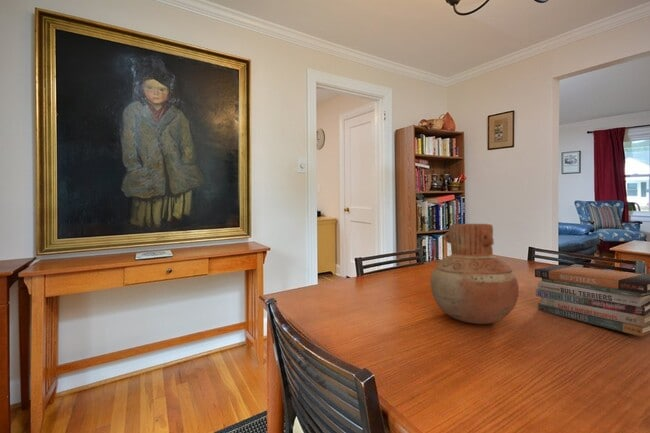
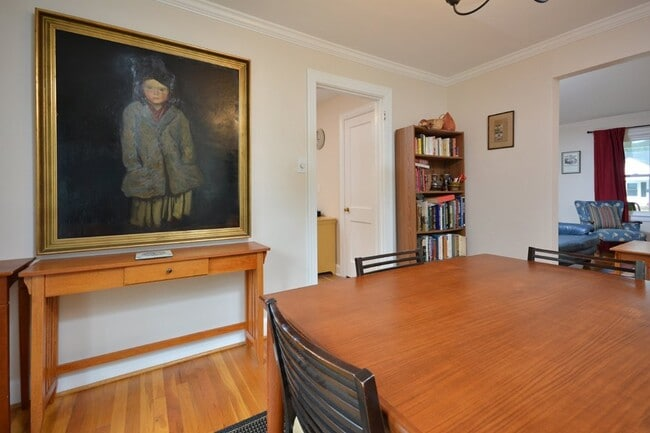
- book stack [534,264,650,337]
- vase [429,223,520,325]
